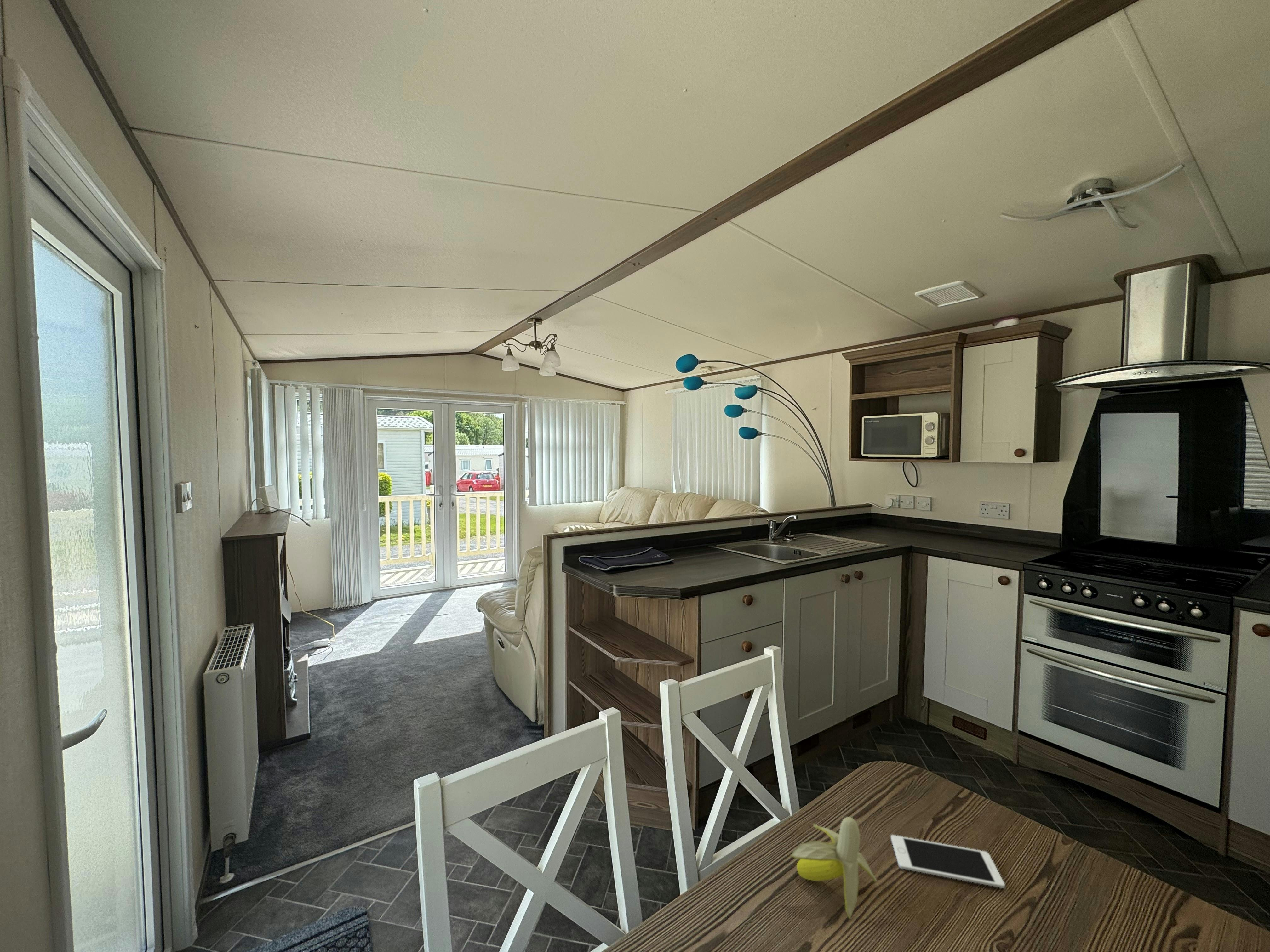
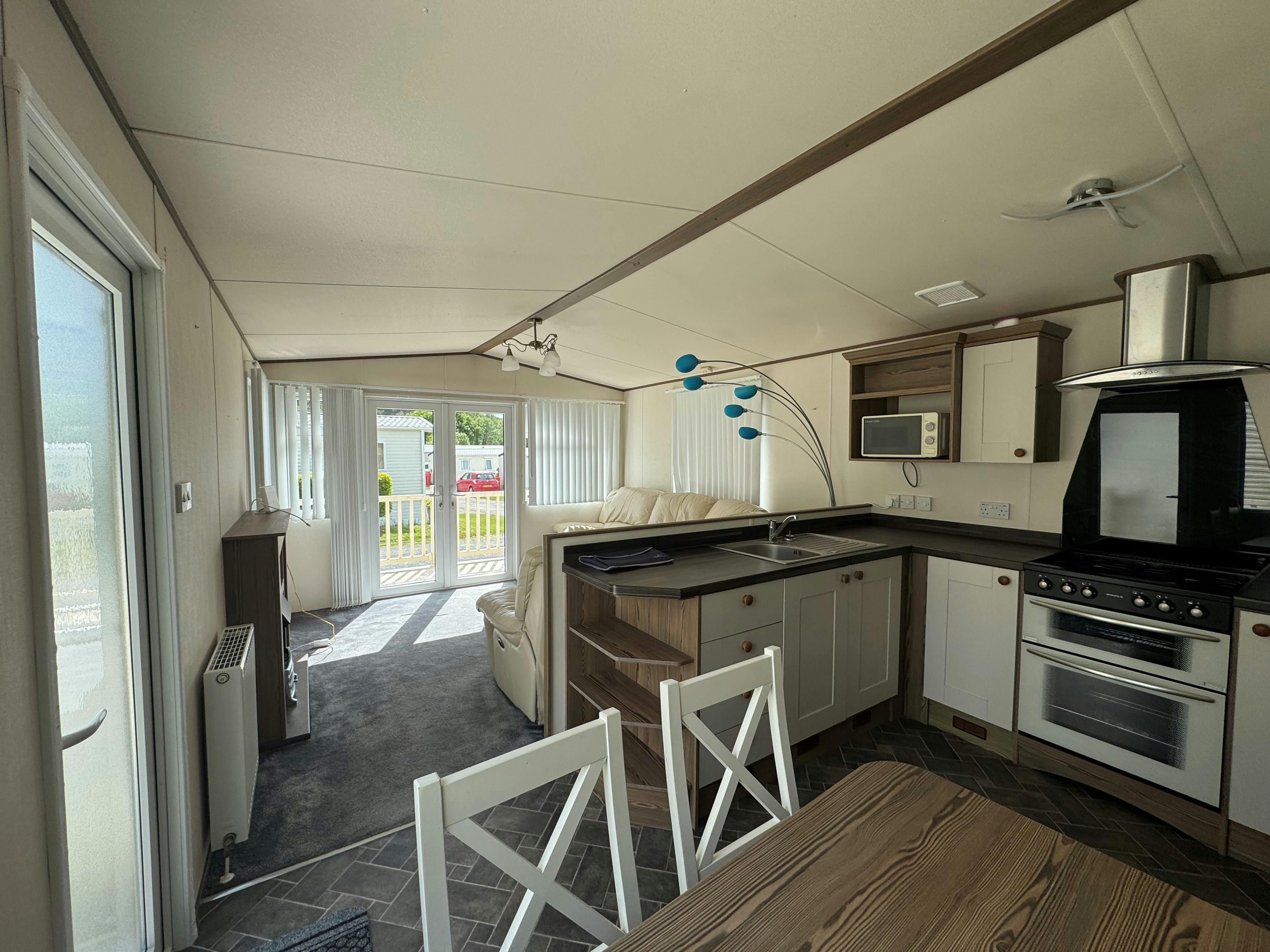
- cell phone [891,835,1005,889]
- banana [790,817,878,919]
